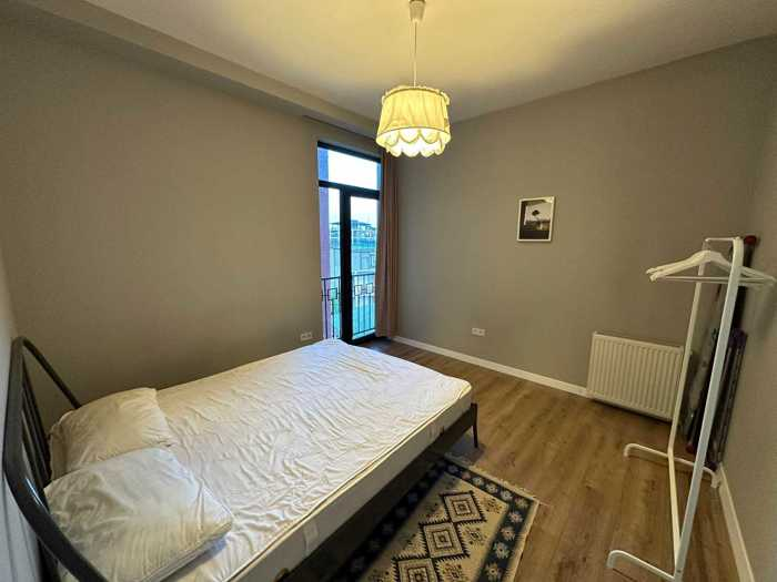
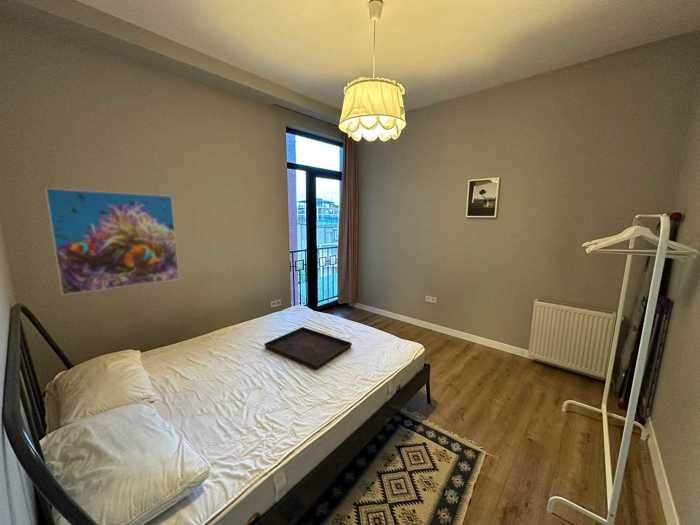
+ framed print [44,187,180,296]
+ serving tray [263,326,353,370]
